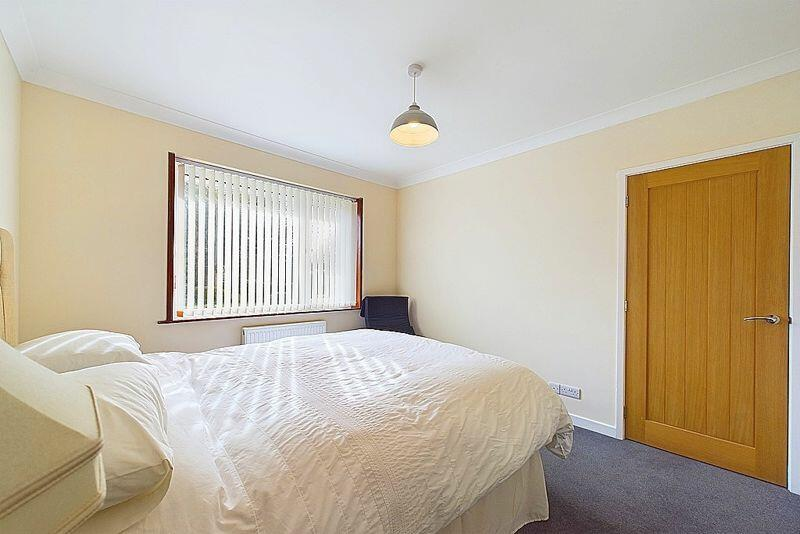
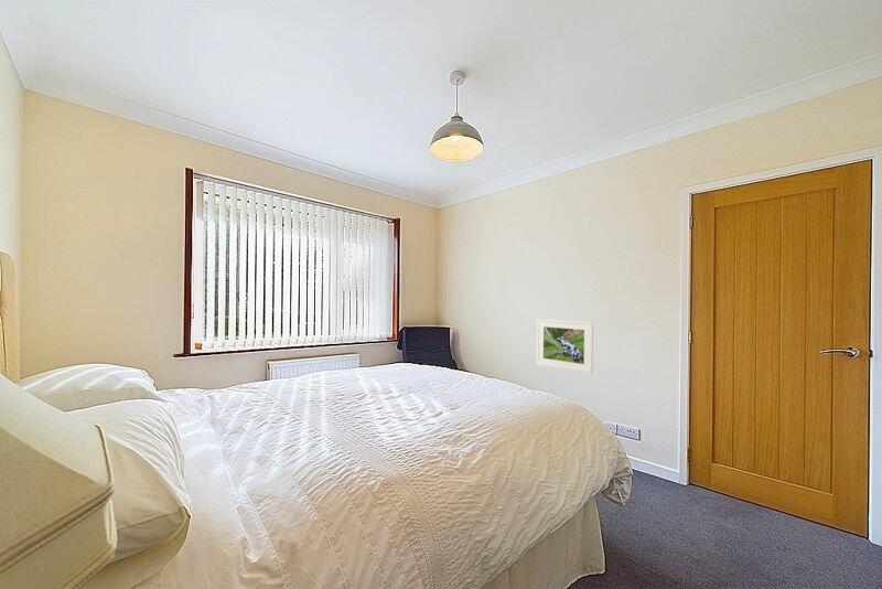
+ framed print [535,318,594,375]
